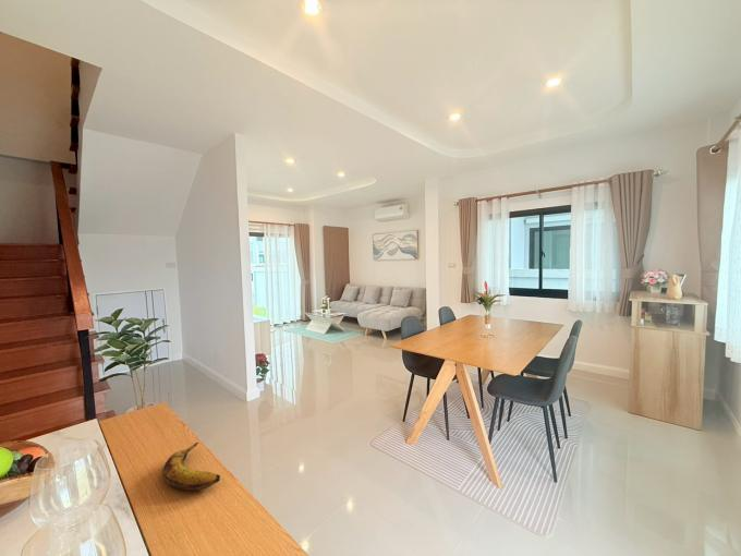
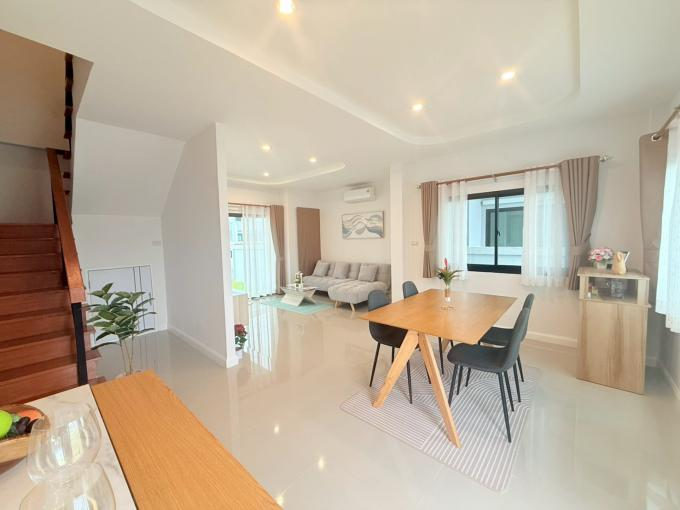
- banana [161,442,221,492]
